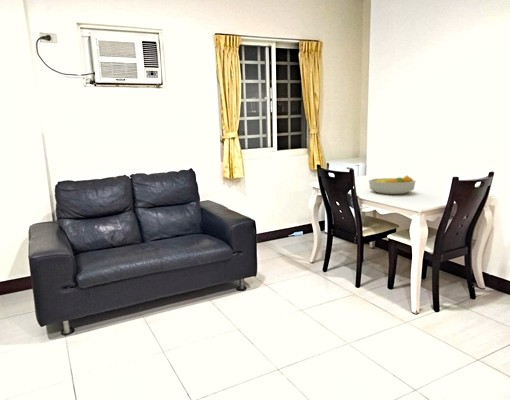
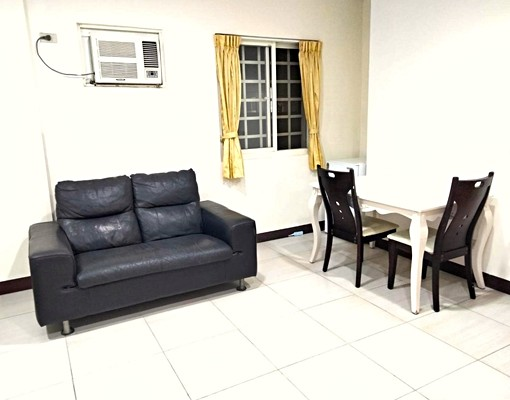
- fruit bowl [368,174,416,195]
